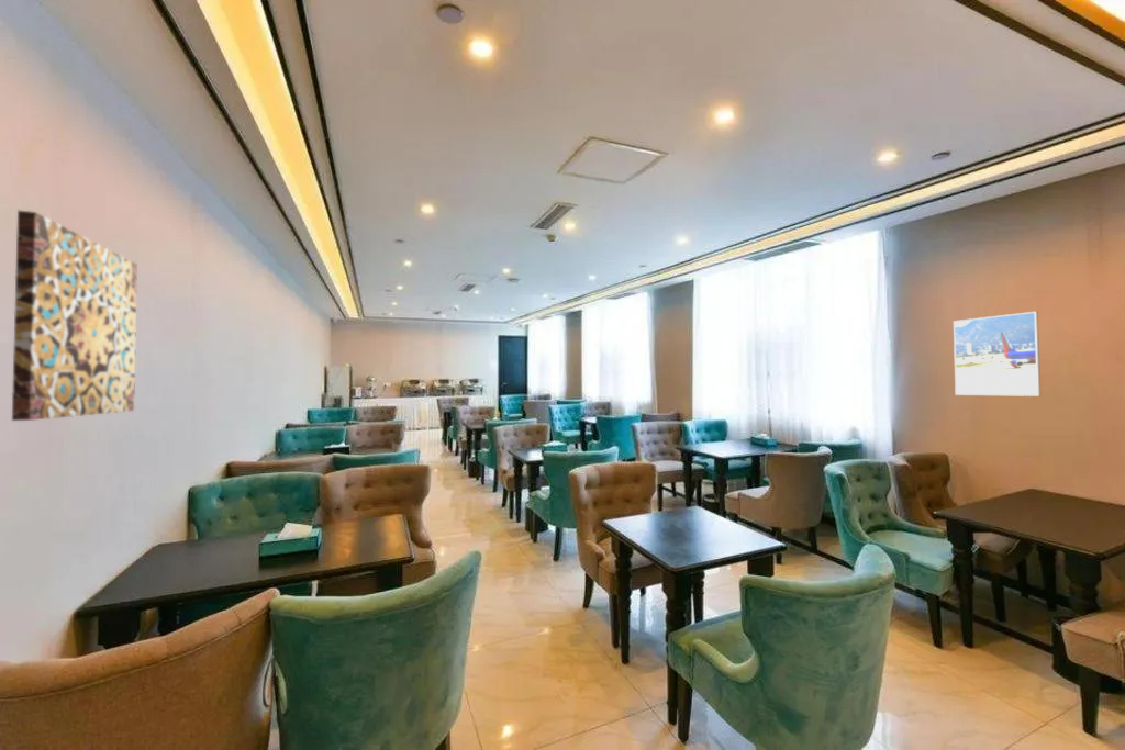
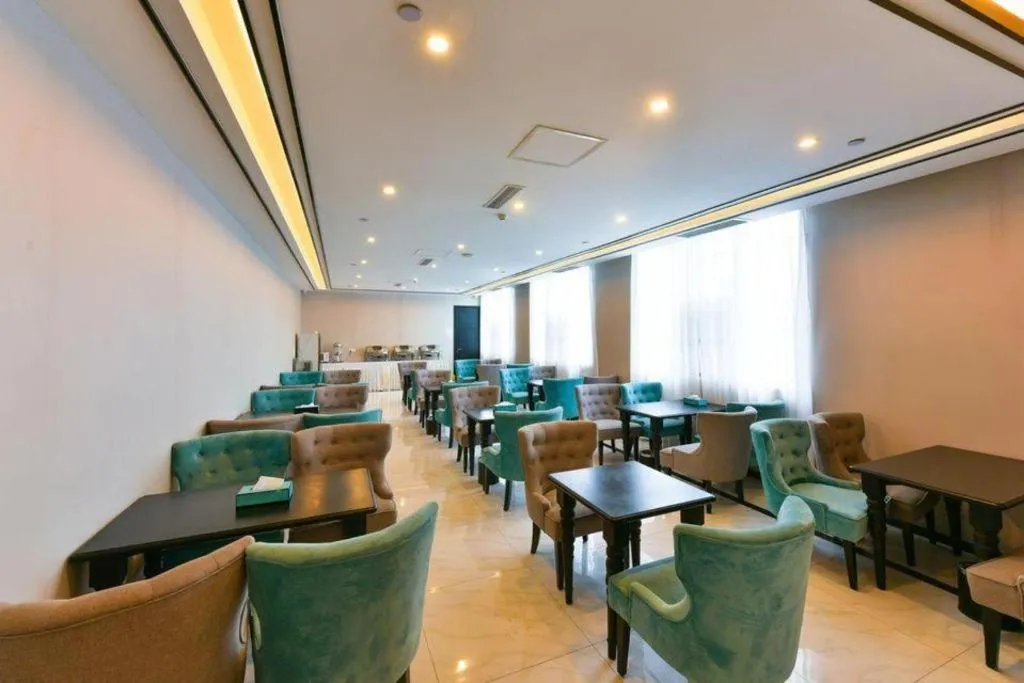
- wall art [11,209,138,422]
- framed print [953,311,1042,398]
